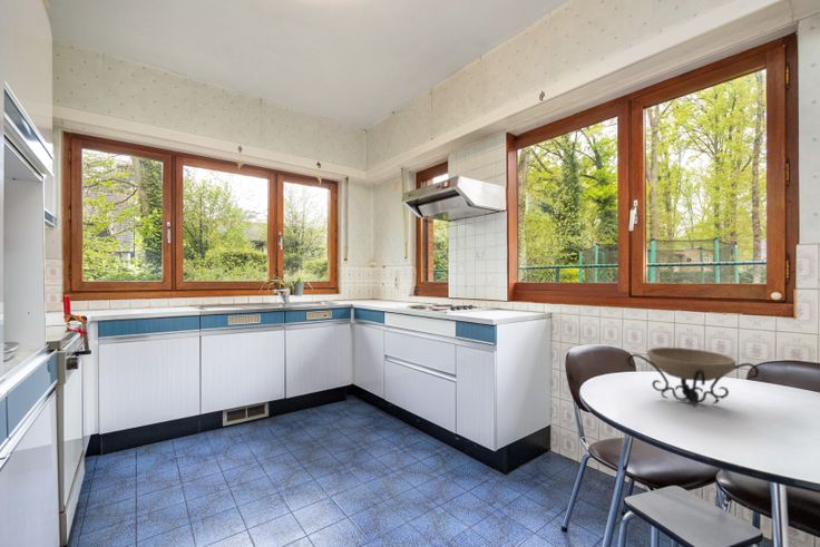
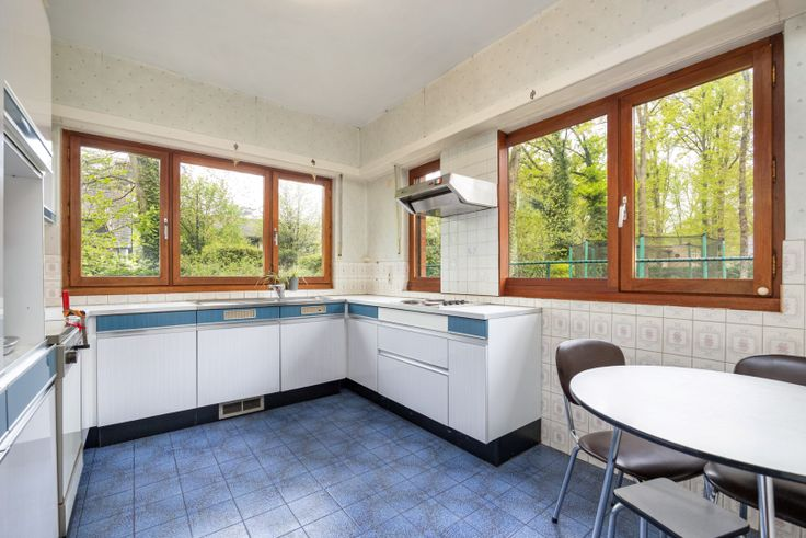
- decorative bowl [626,346,760,409]
